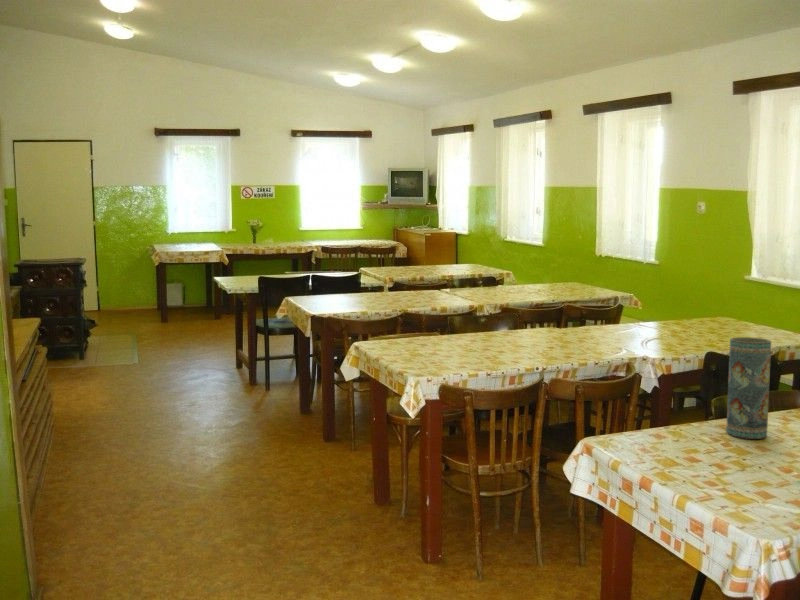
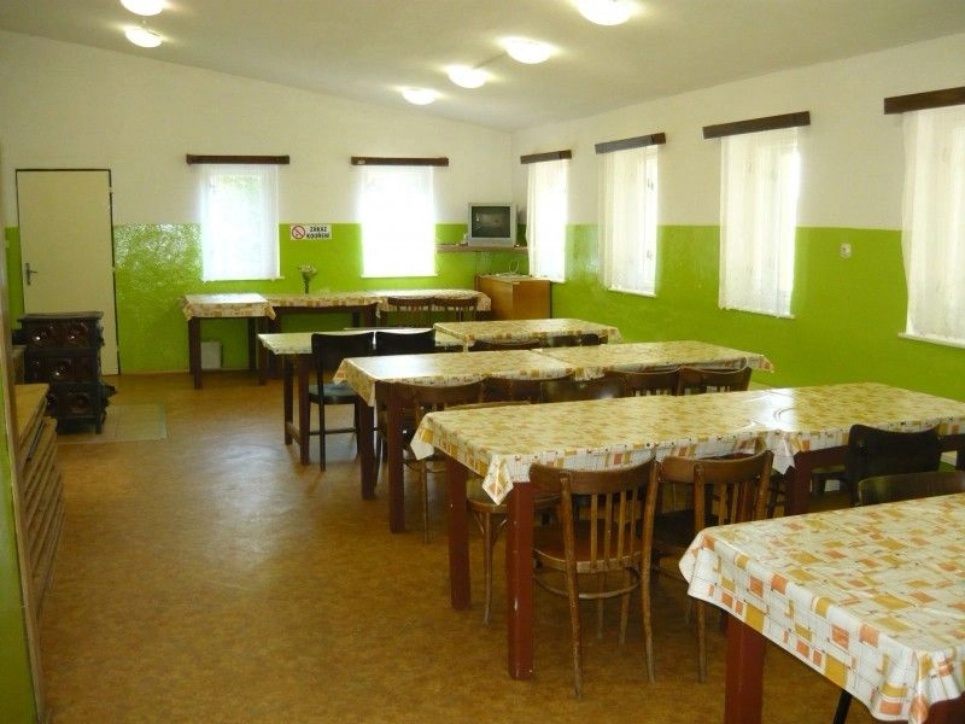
- vase [725,336,772,440]
